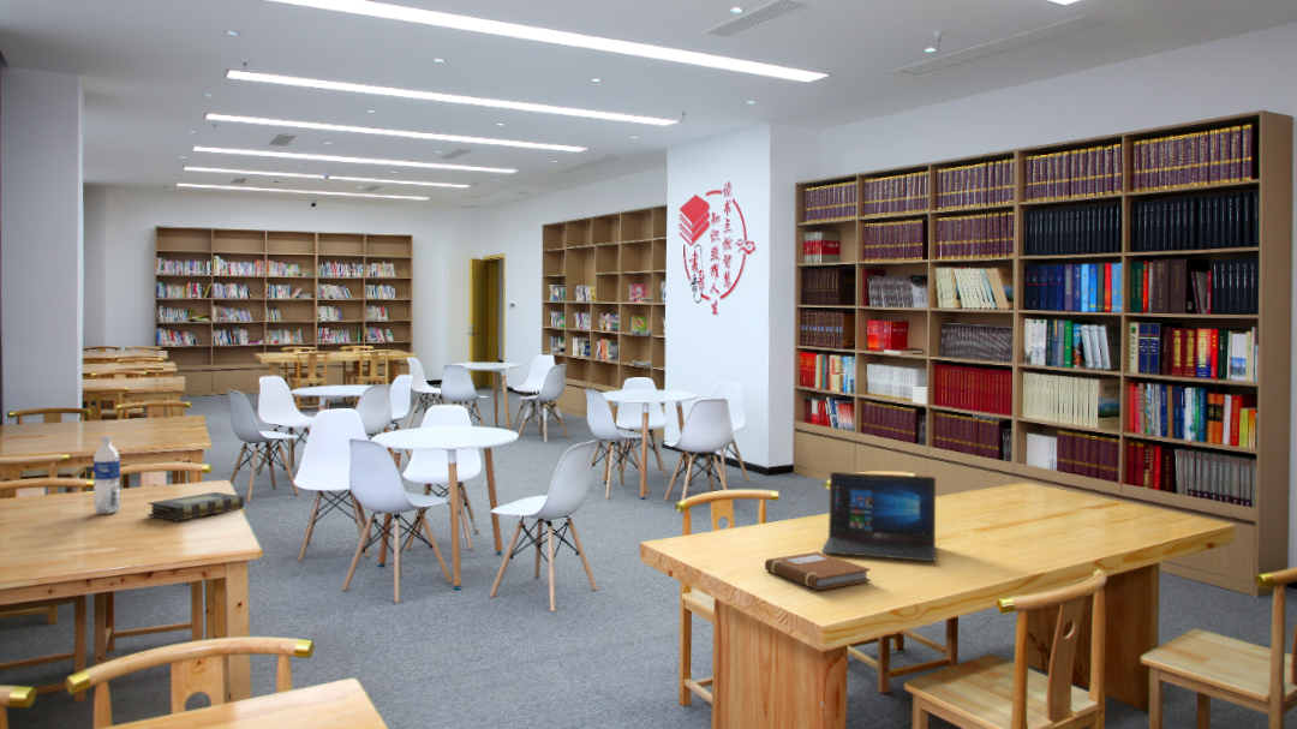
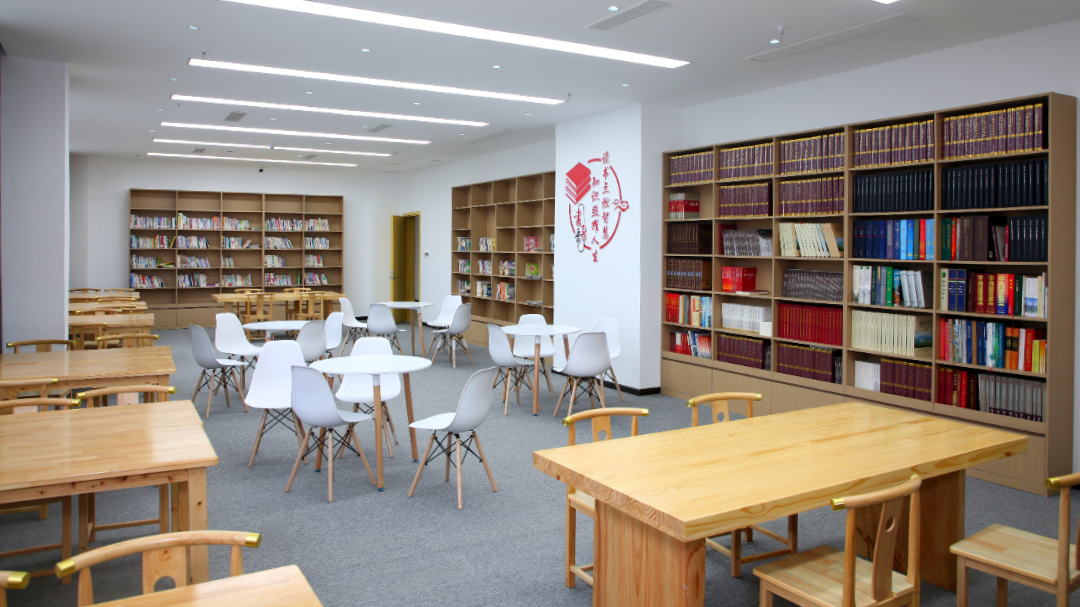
- laptop [820,471,937,562]
- water bottle [92,435,121,515]
- notebook [764,551,872,591]
- book [147,491,245,522]
